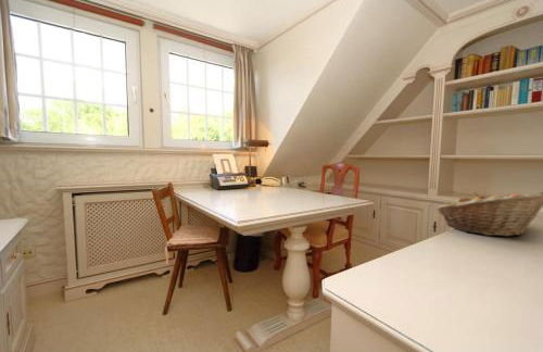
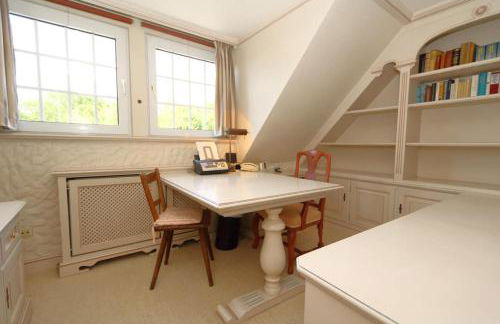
- fruit basket [435,191,543,238]
